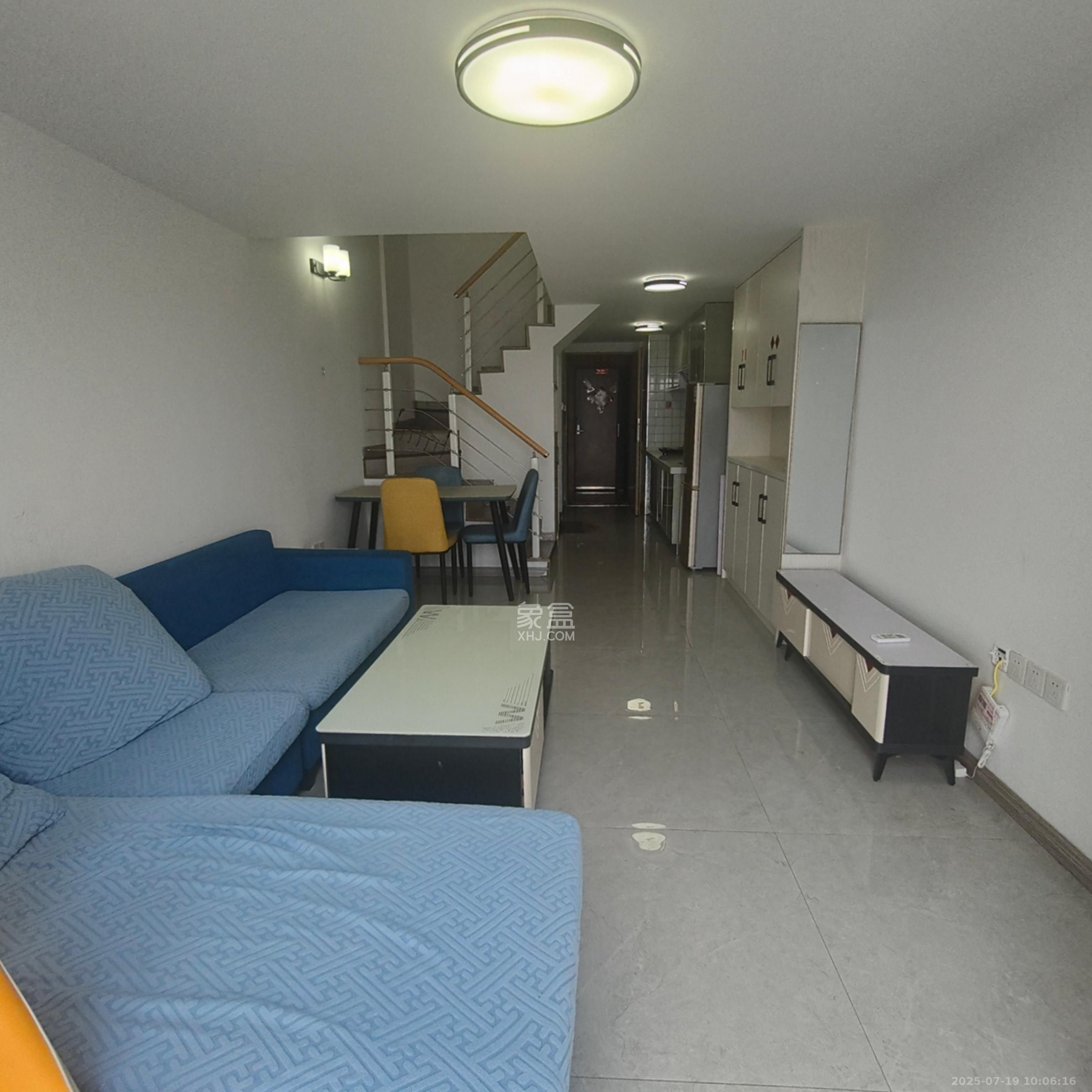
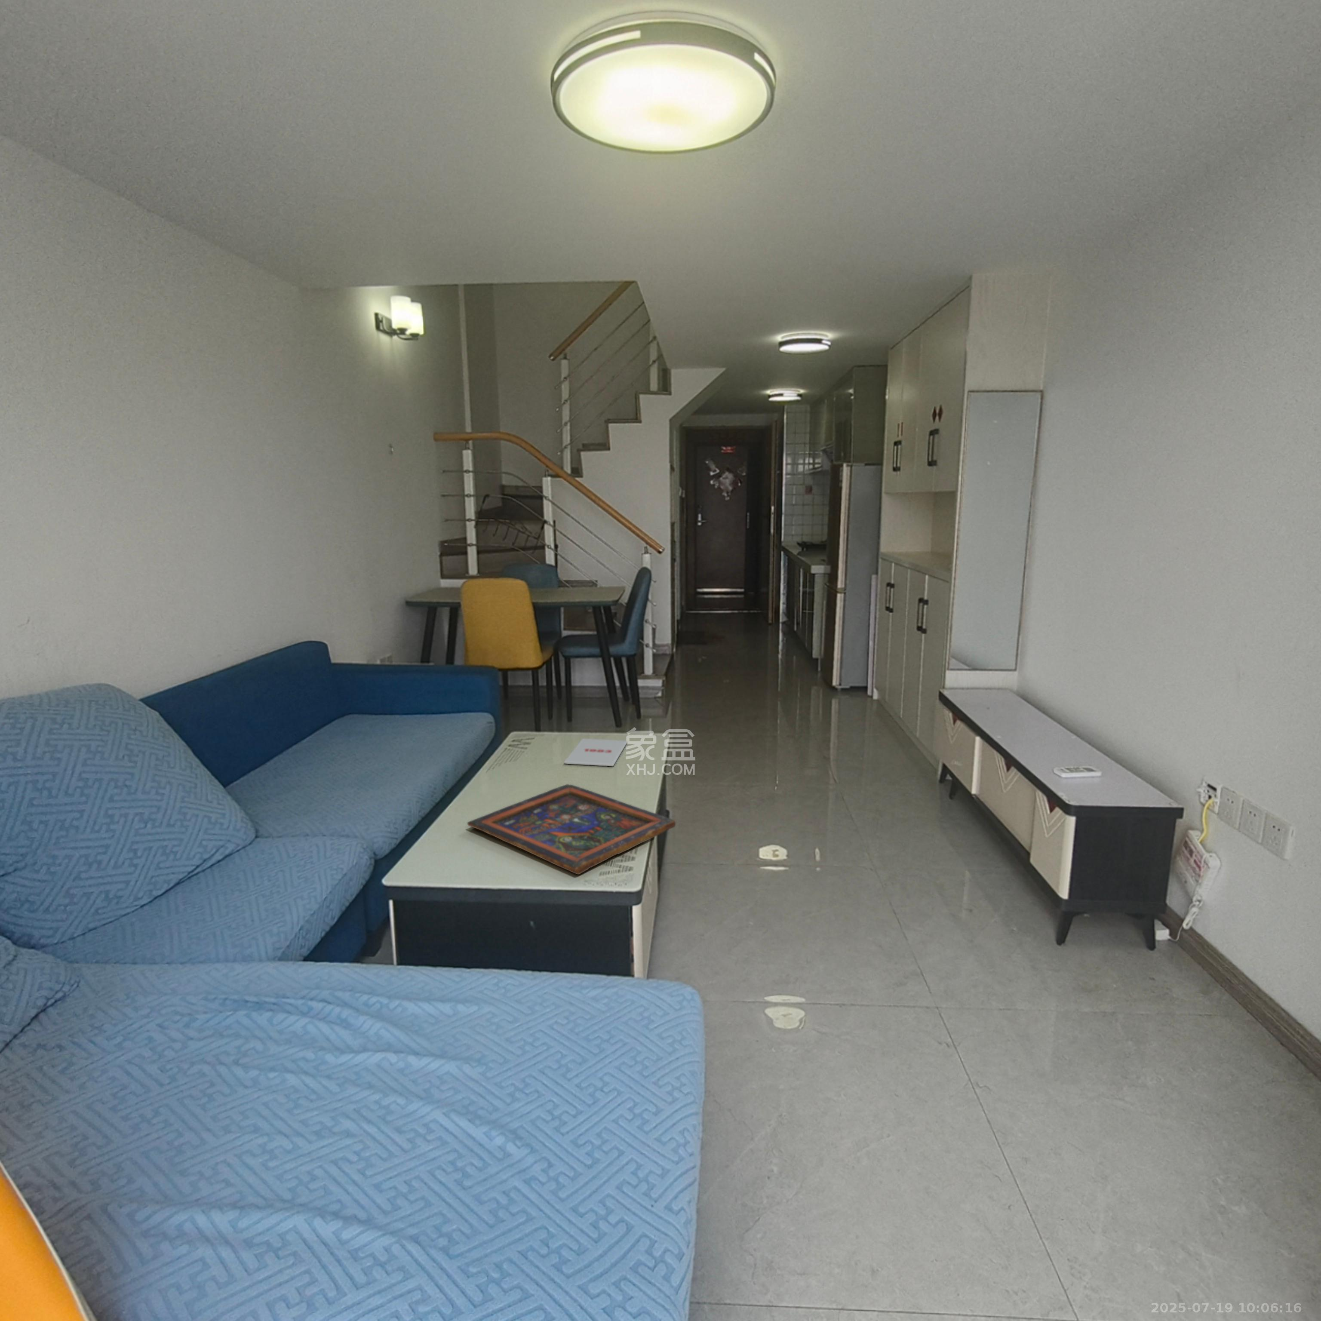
+ painted panel [467,784,676,875]
+ magazine [564,738,628,767]
